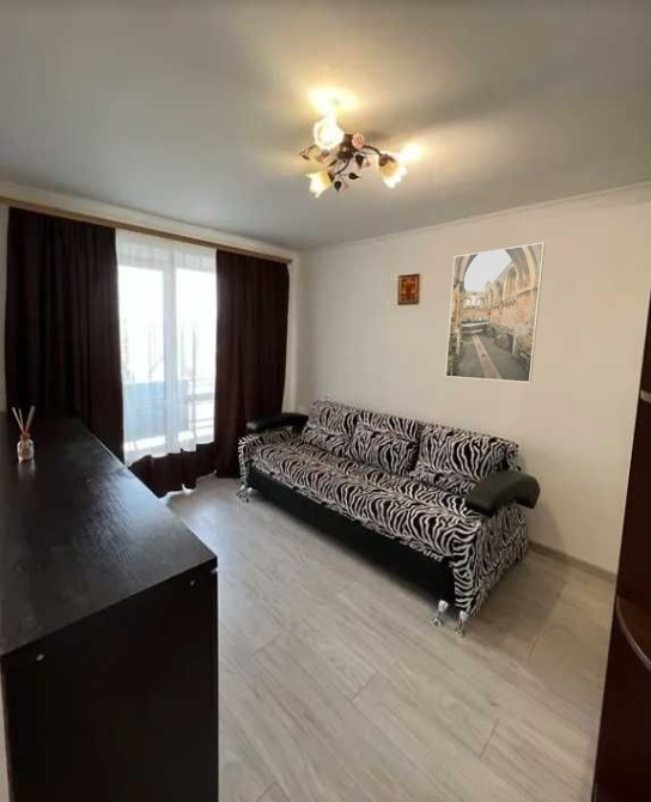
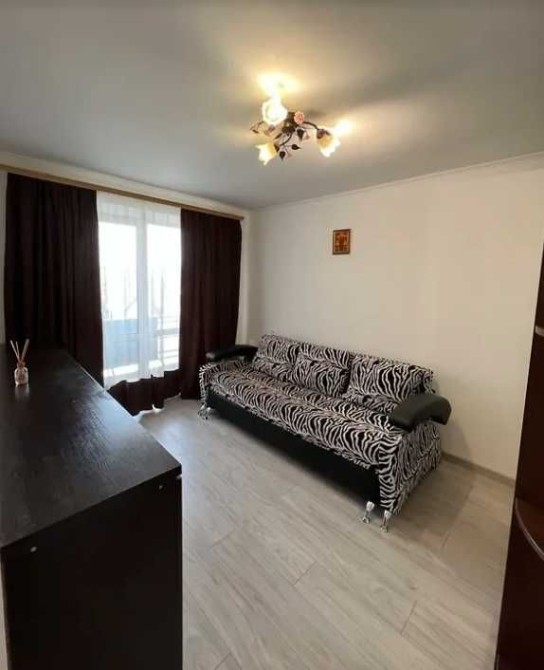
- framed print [444,242,546,383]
